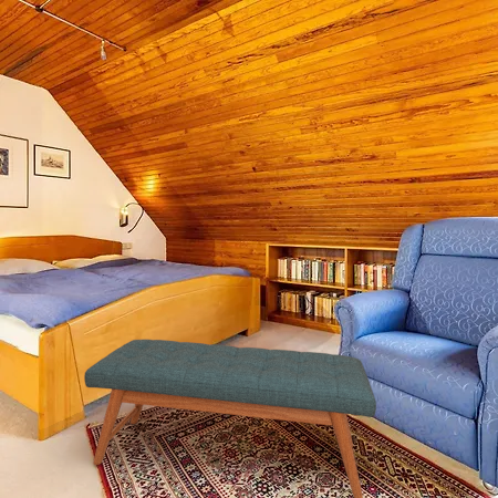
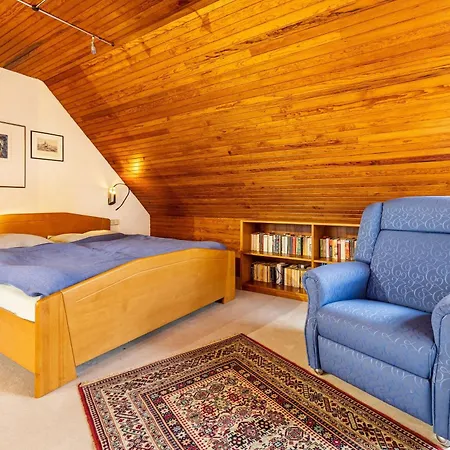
- bench [83,339,377,498]
